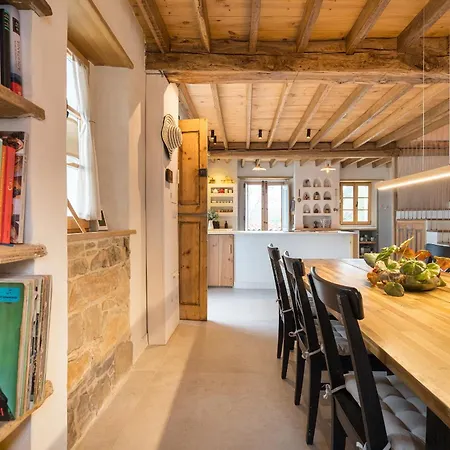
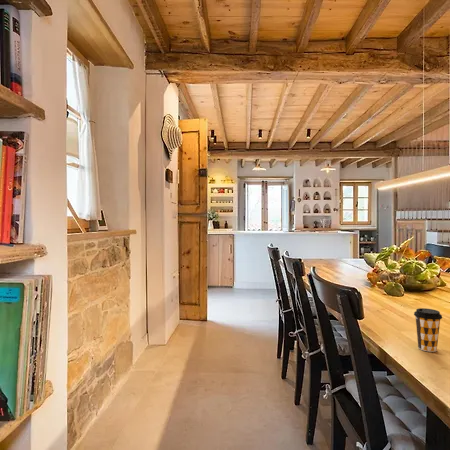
+ coffee cup [413,307,443,353]
